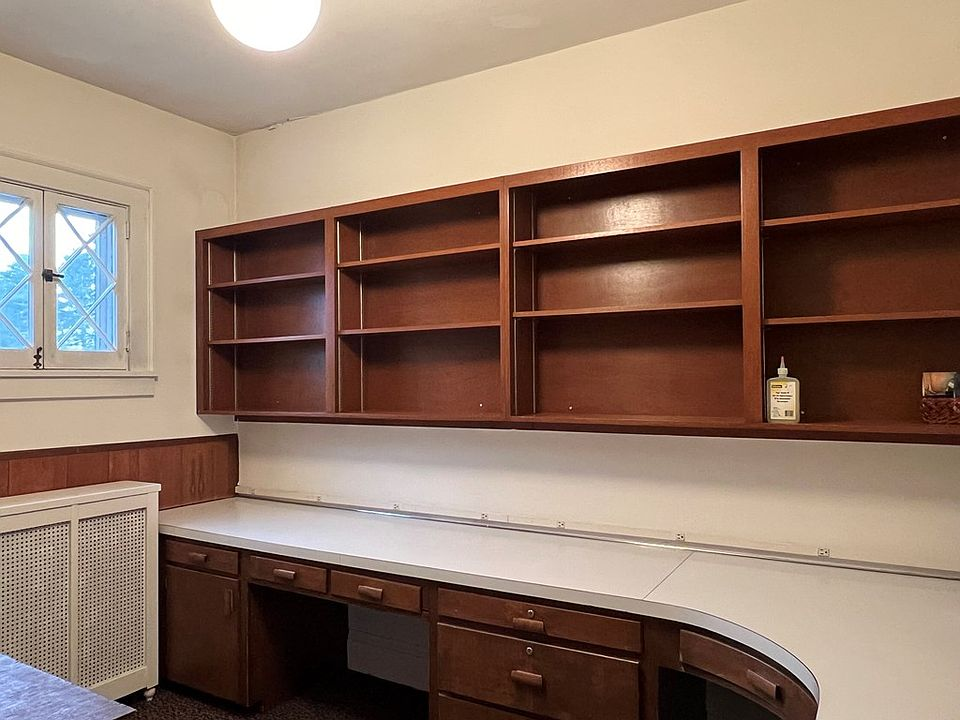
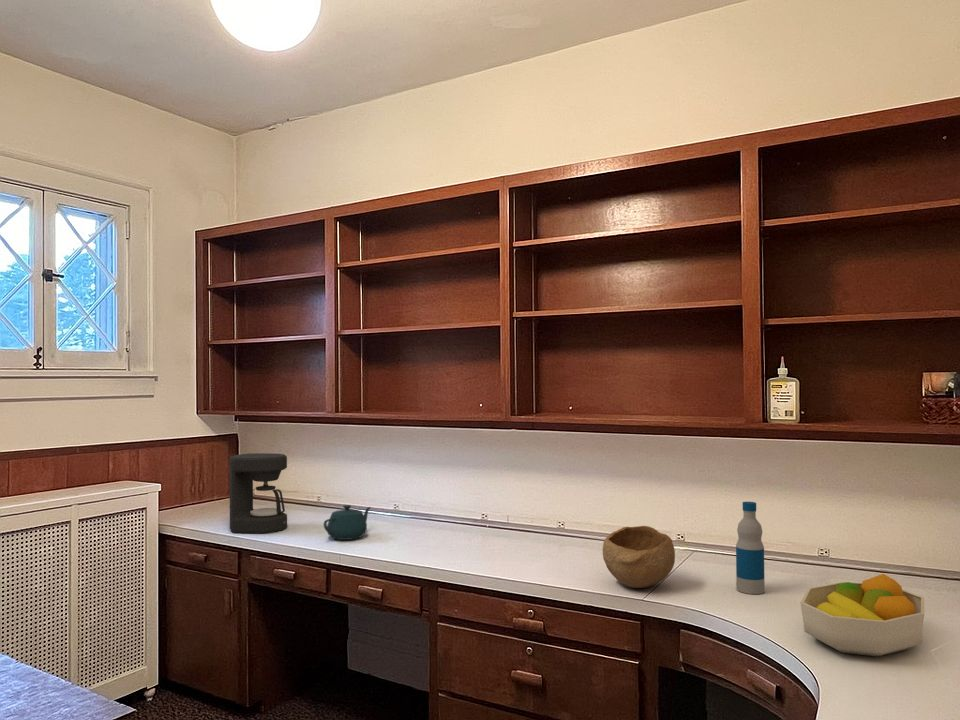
+ fruit bowl [799,573,925,658]
+ bottle [735,501,766,595]
+ teapot [323,504,372,541]
+ coffee maker [229,452,288,534]
+ bowl [602,525,676,589]
